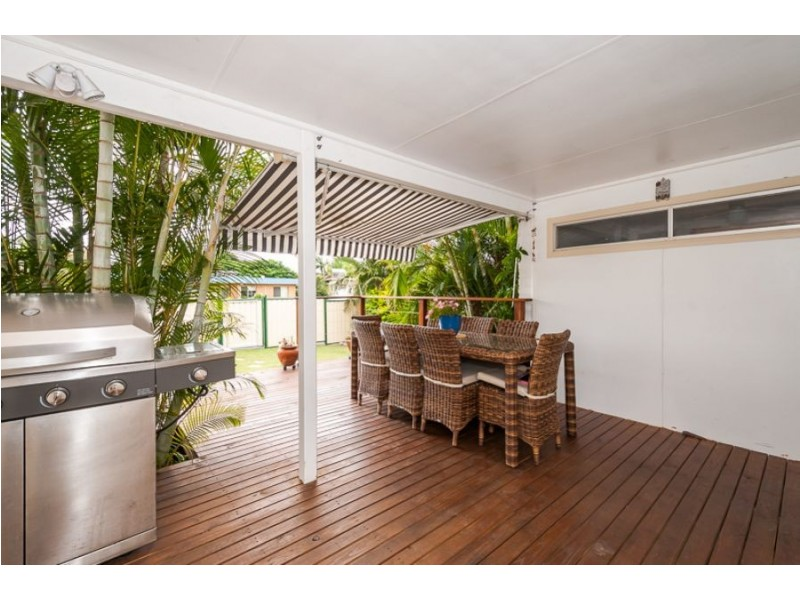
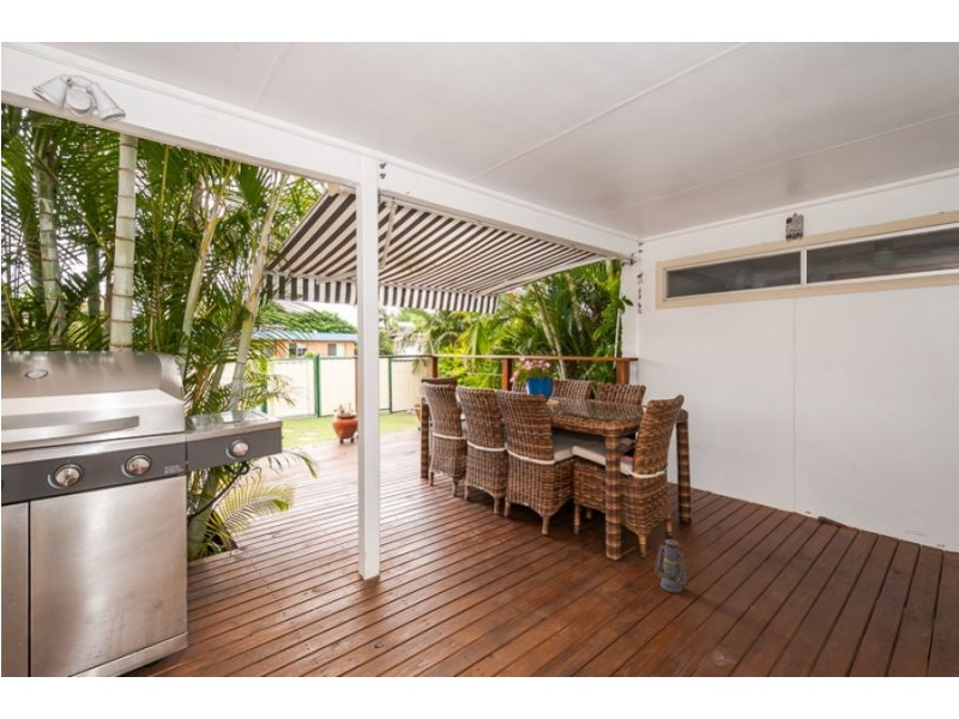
+ lantern [653,538,688,594]
